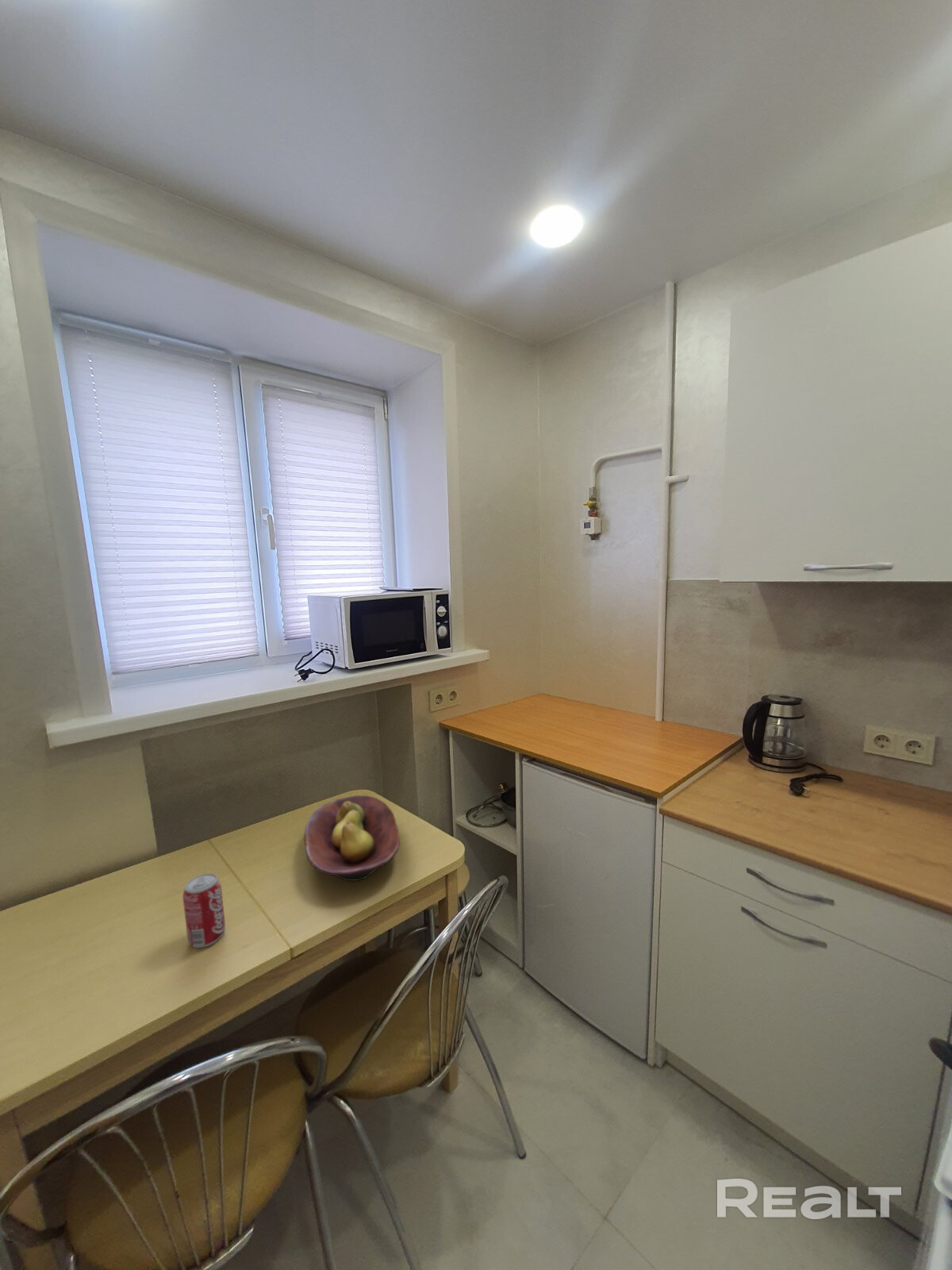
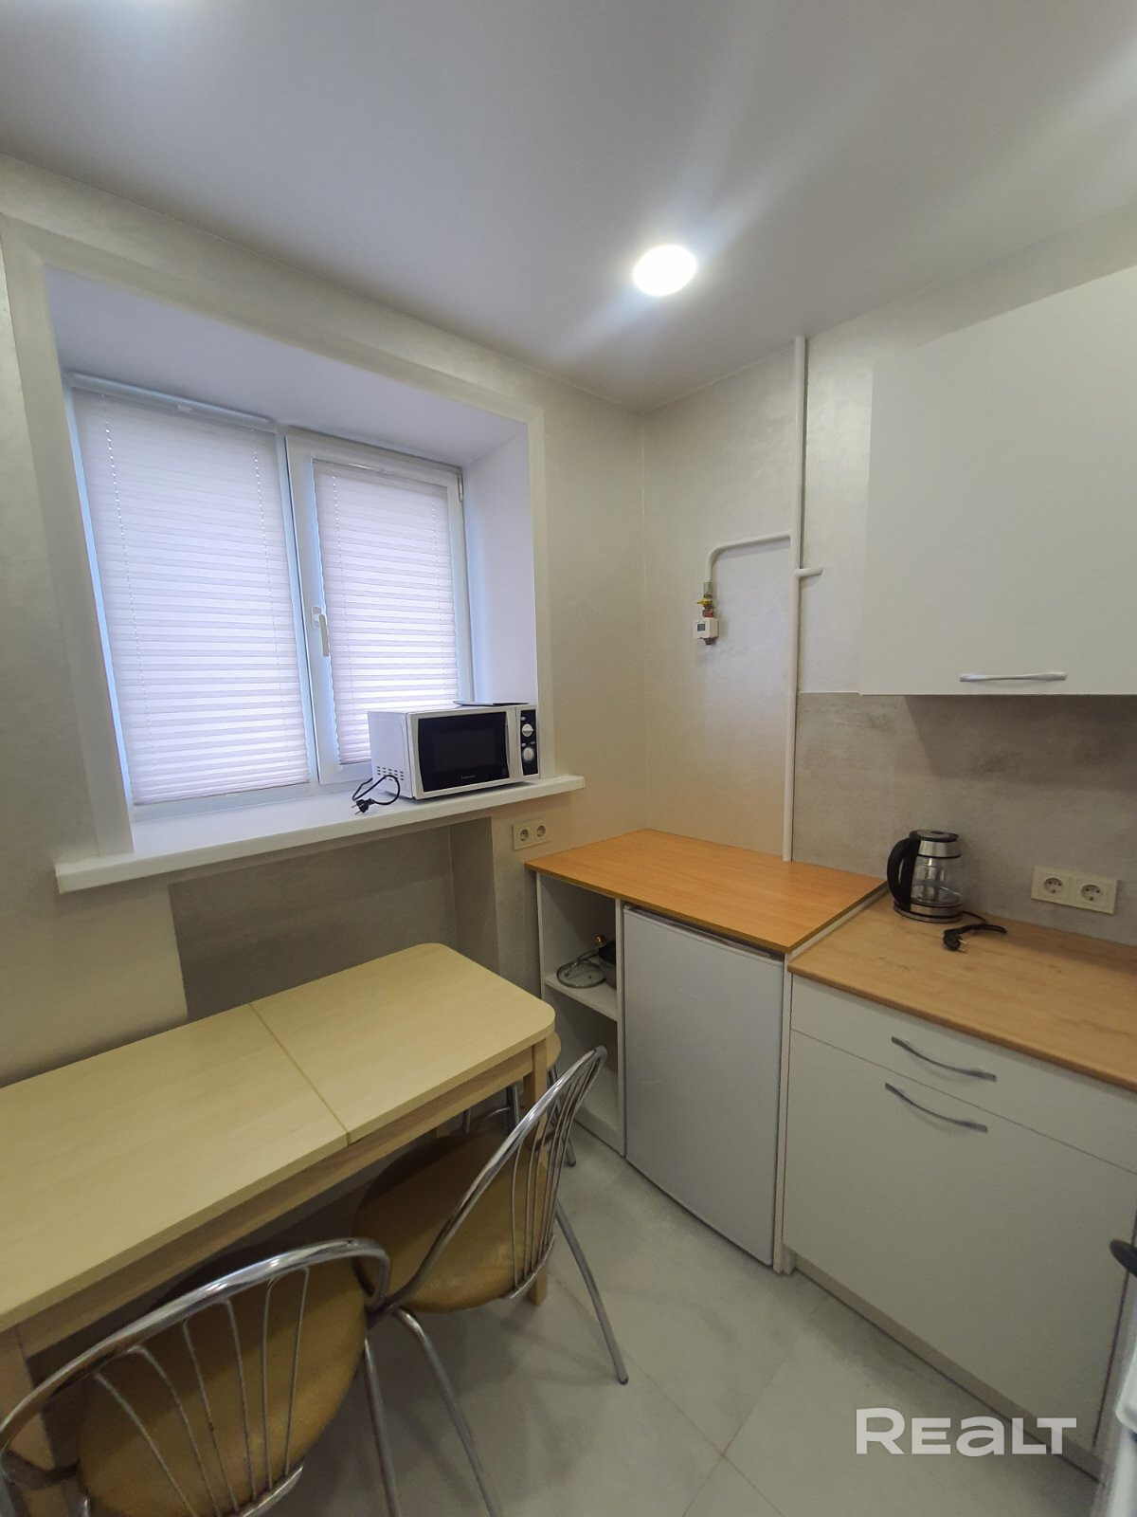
- beverage can [182,873,226,949]
- fruit bowl [303,795,401,882]
